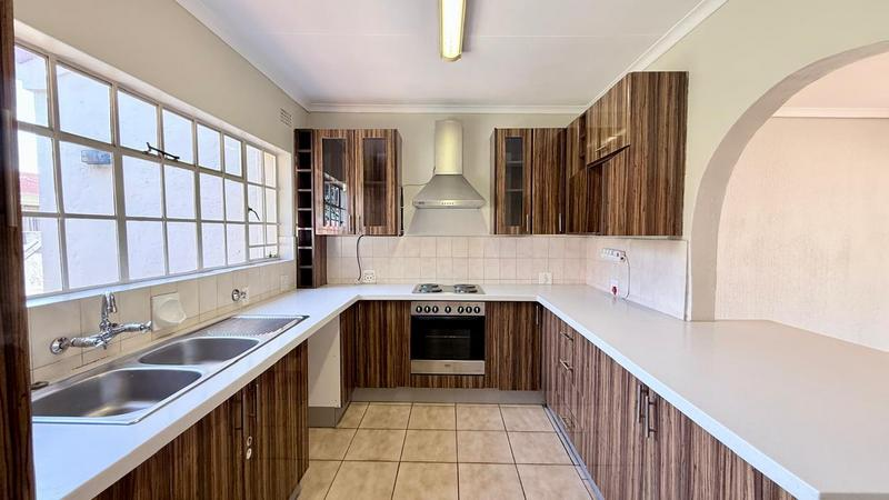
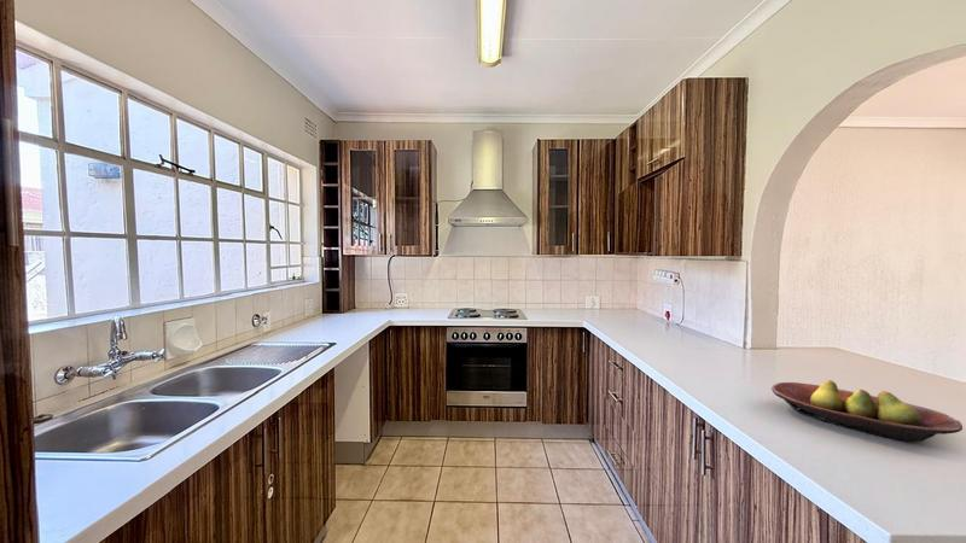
+ fruit bowl [770,379,964,443]
